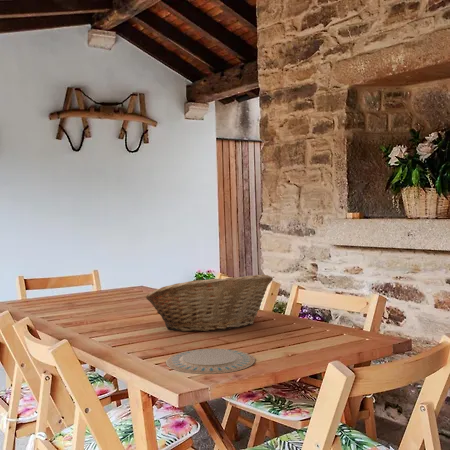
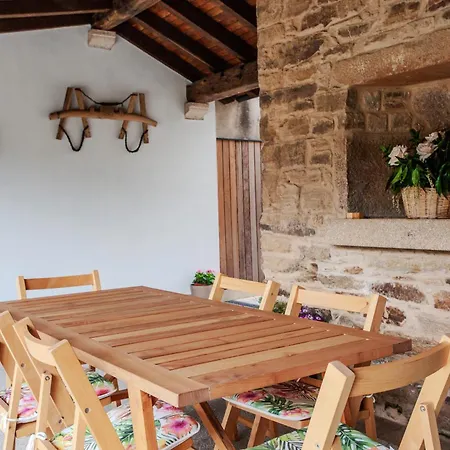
- chinaware [165,348,256,375]
- fruit basket [145,273,274,333]
